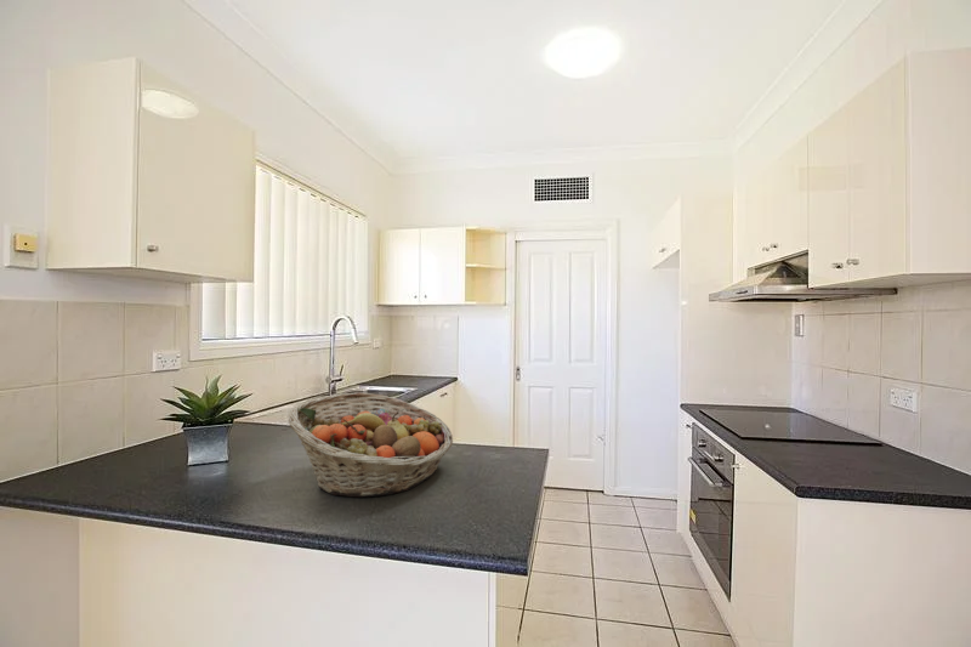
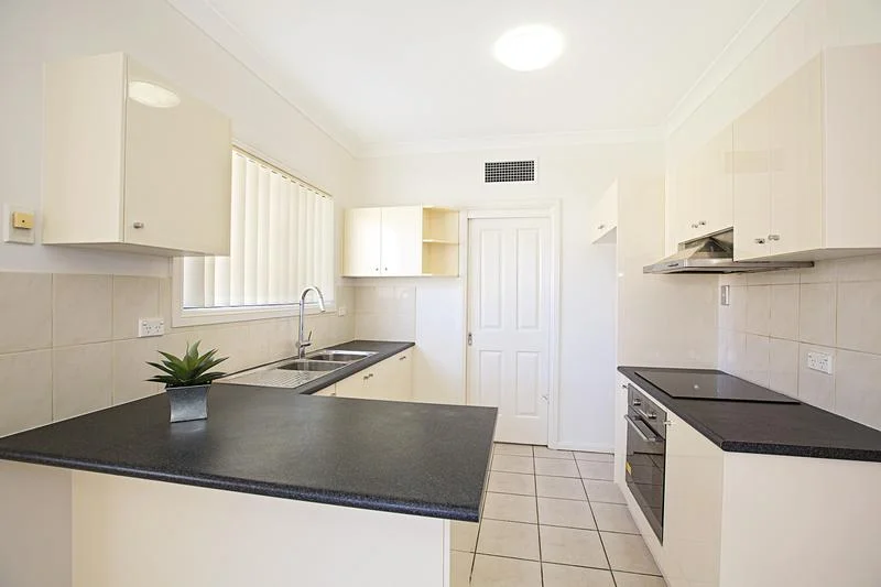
- fruit basket [288,391,454,498]
